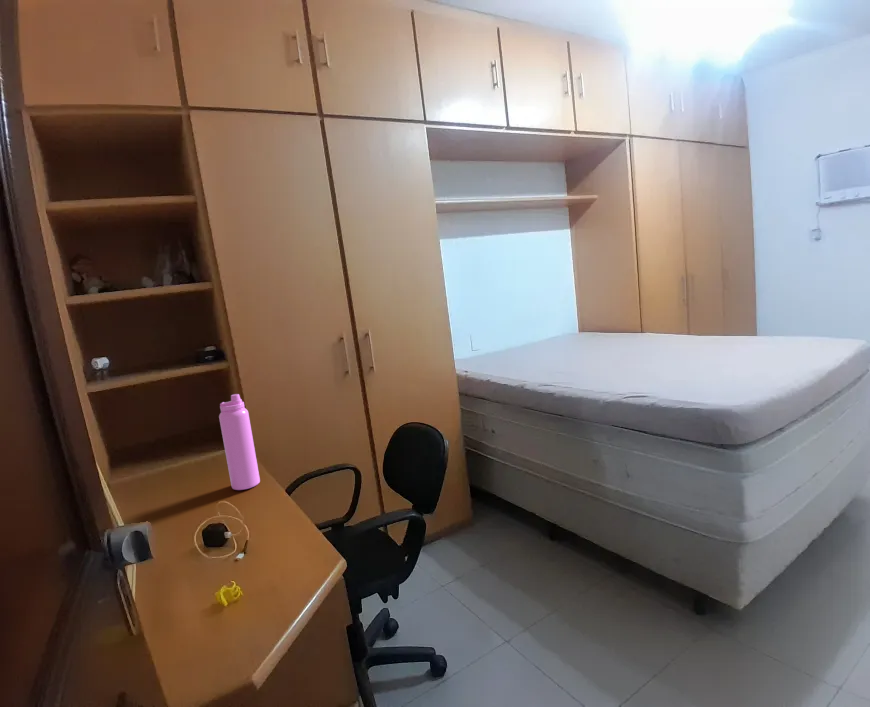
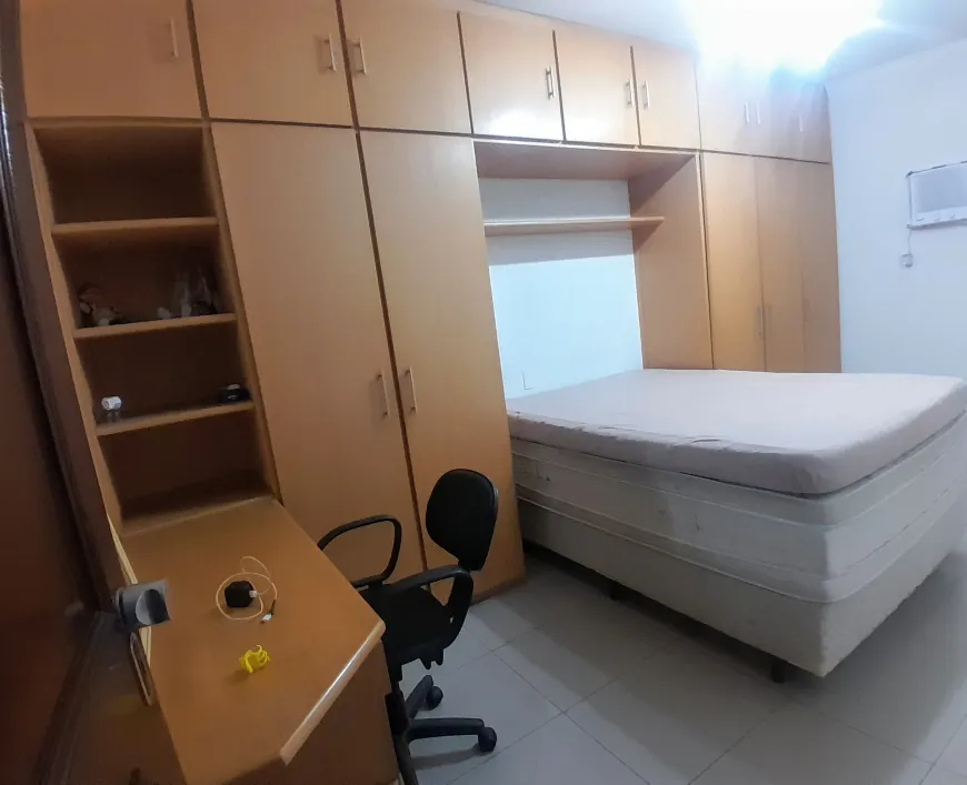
- water bottle [218,393,261,491]
